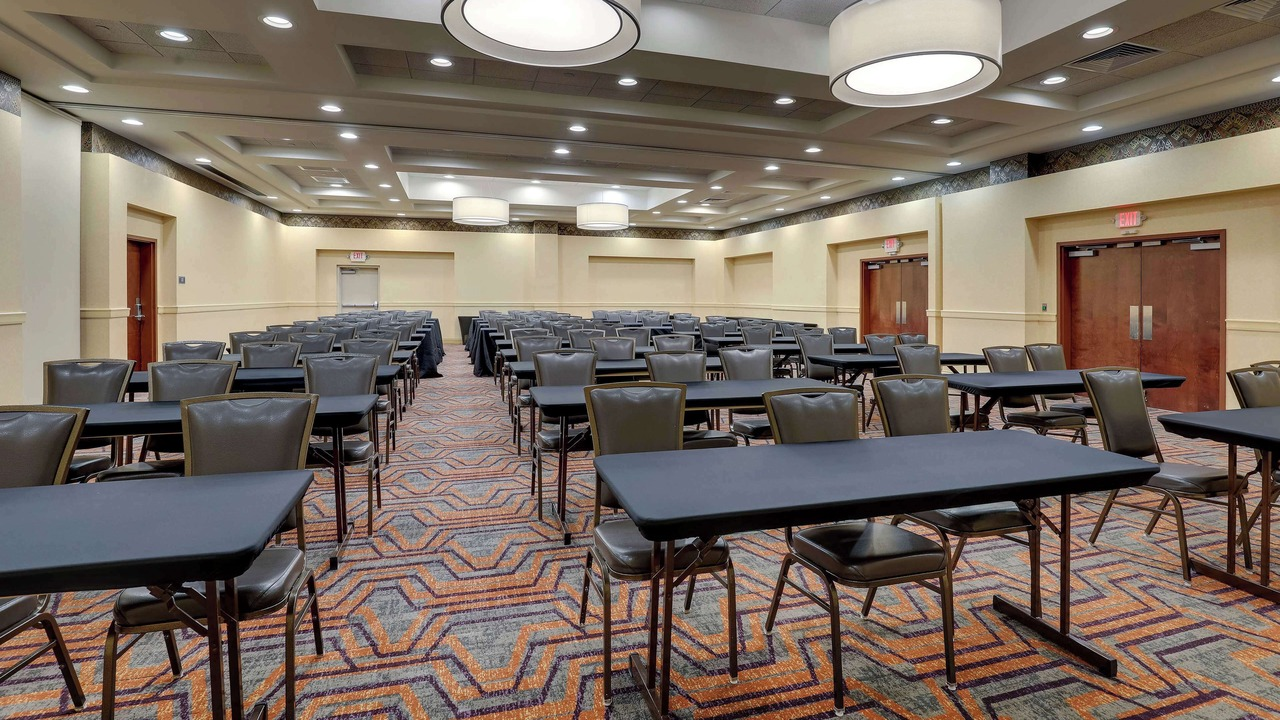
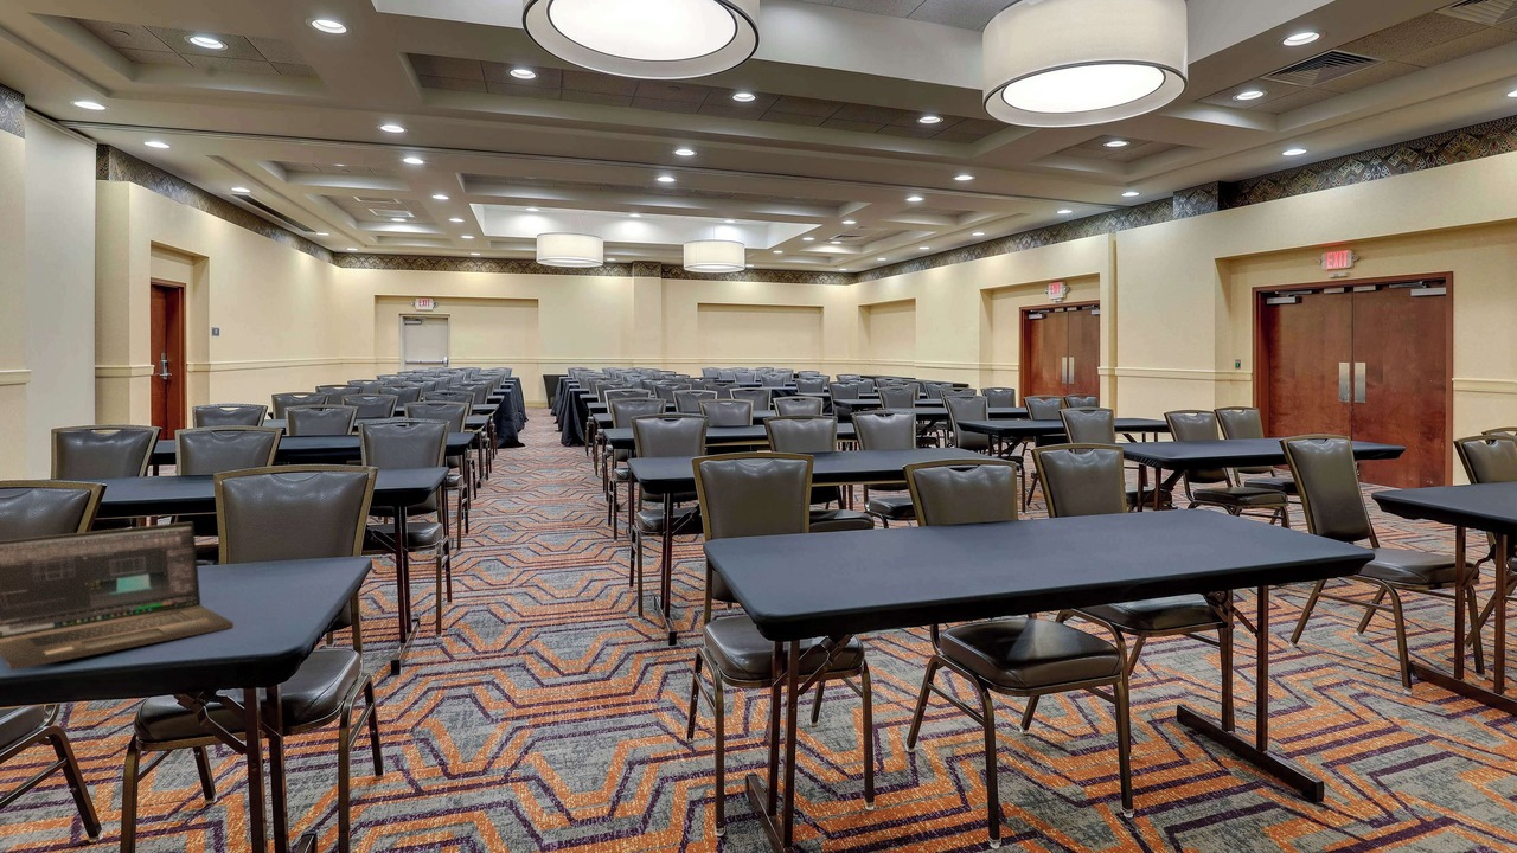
+ laptop [0,521,235,672]
